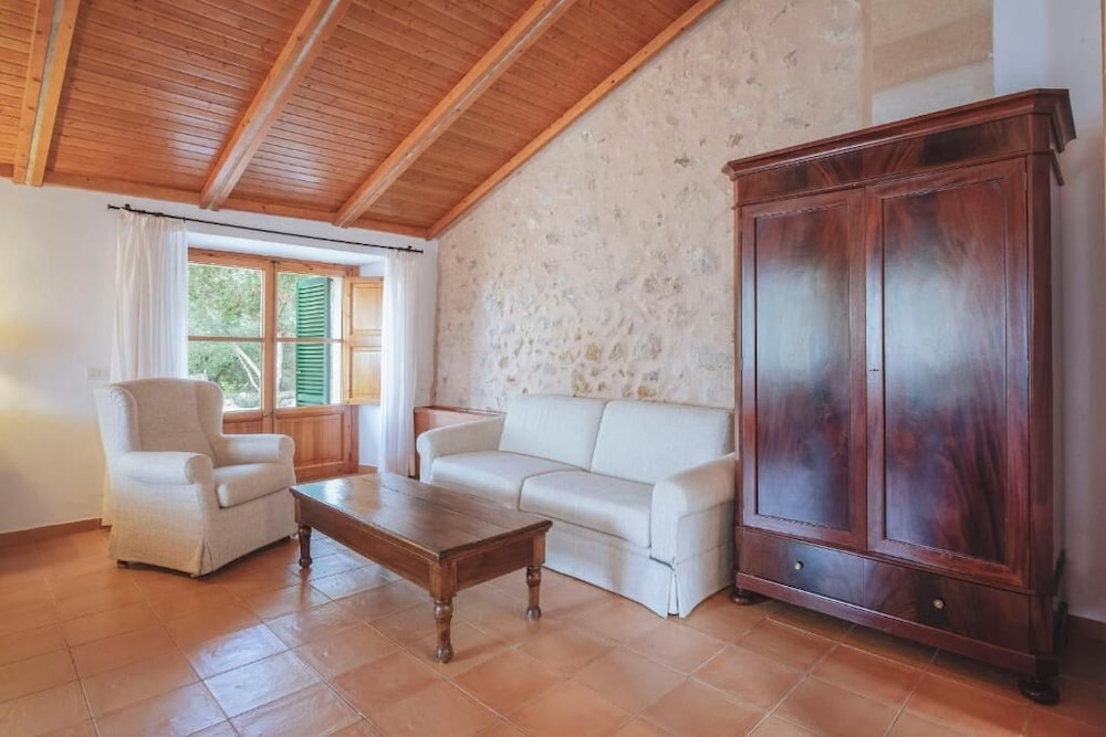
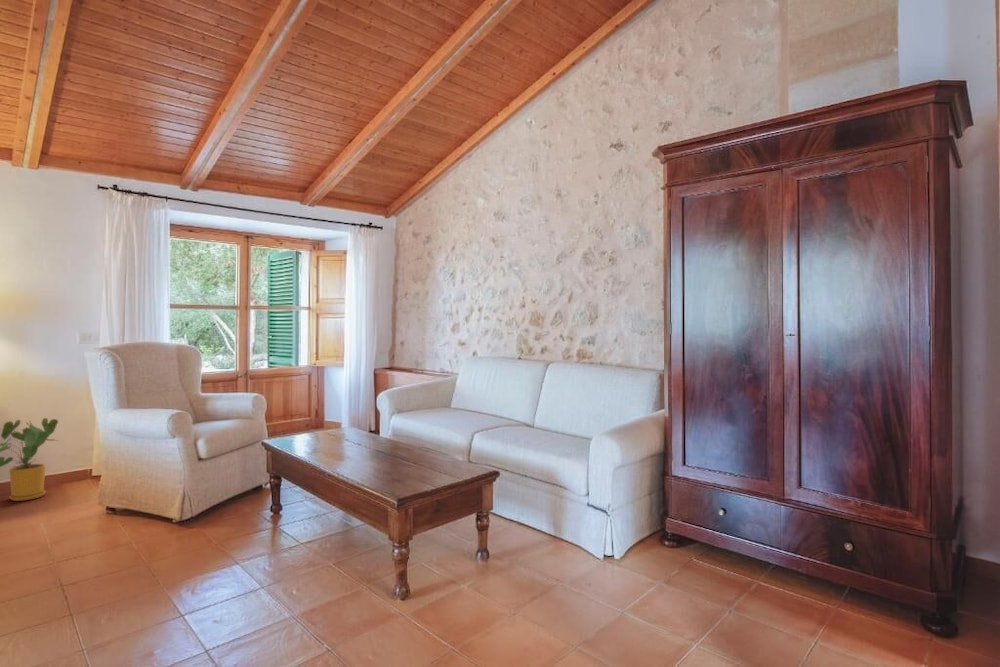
+ house plant [0,417,59,502]
